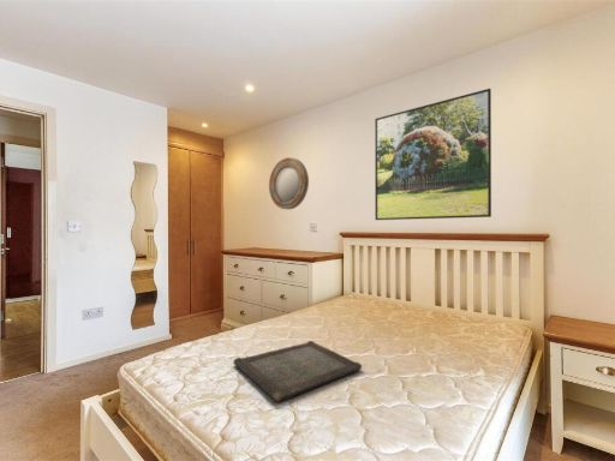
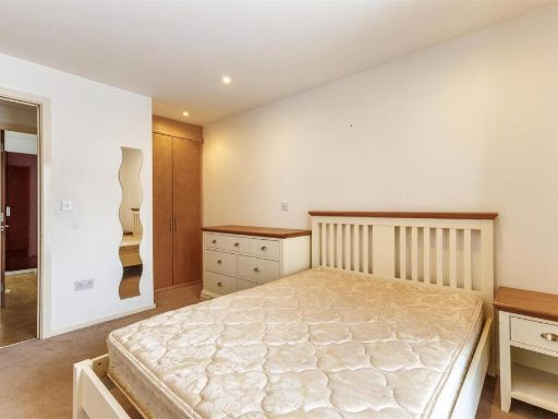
- home mirror [268,156,310,210]
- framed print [374,88,492,221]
- serving tray [232,340,363,402]
